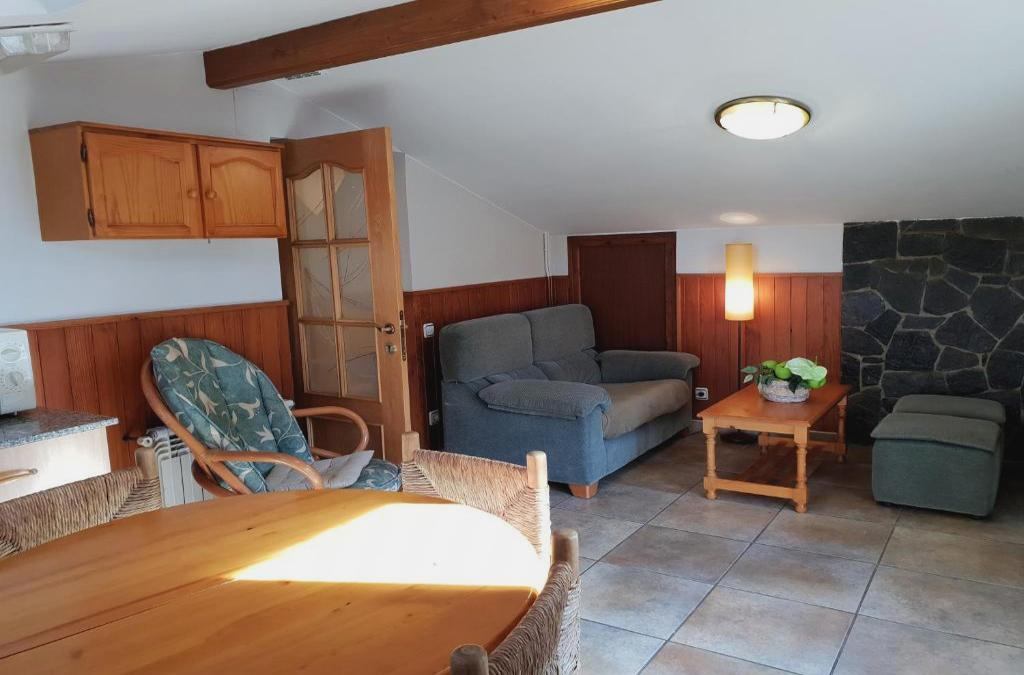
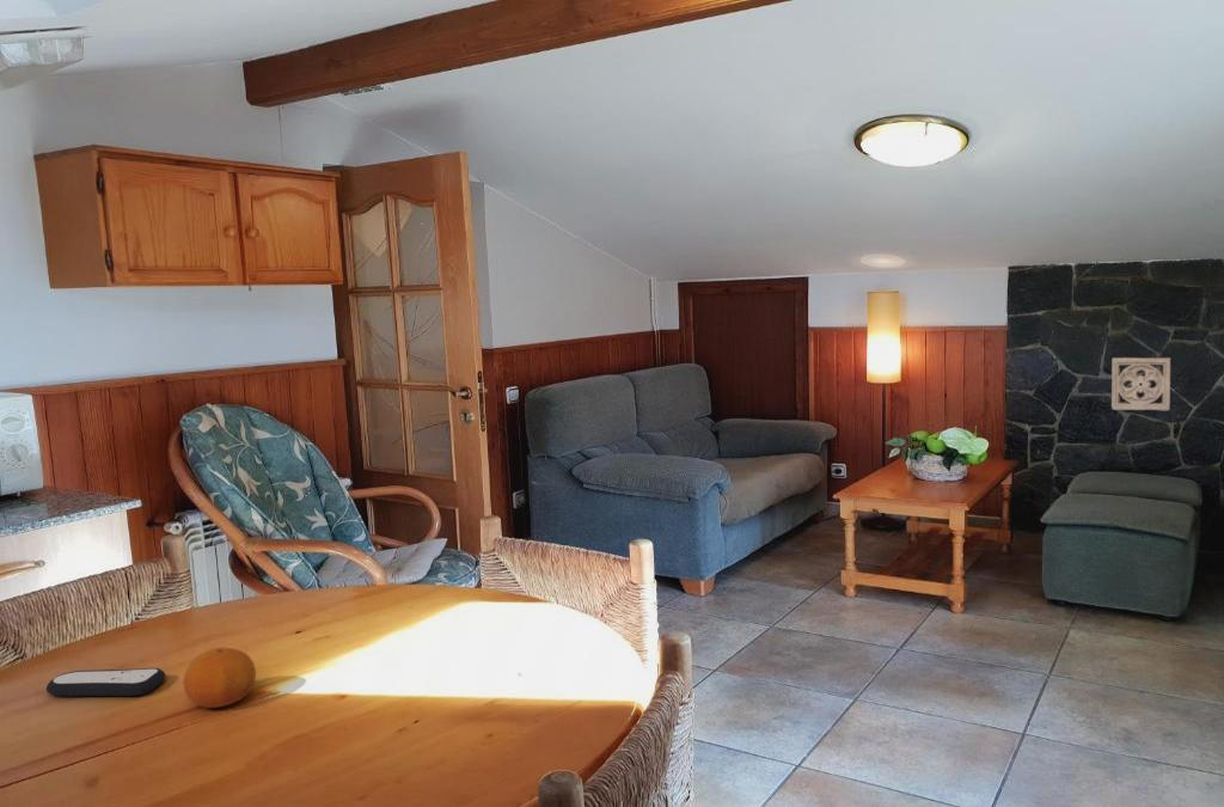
+ fruit [182,647,257,709]
+ remote control [45,667,166,698]
+ wall ornament [1110,356,1171,412]
